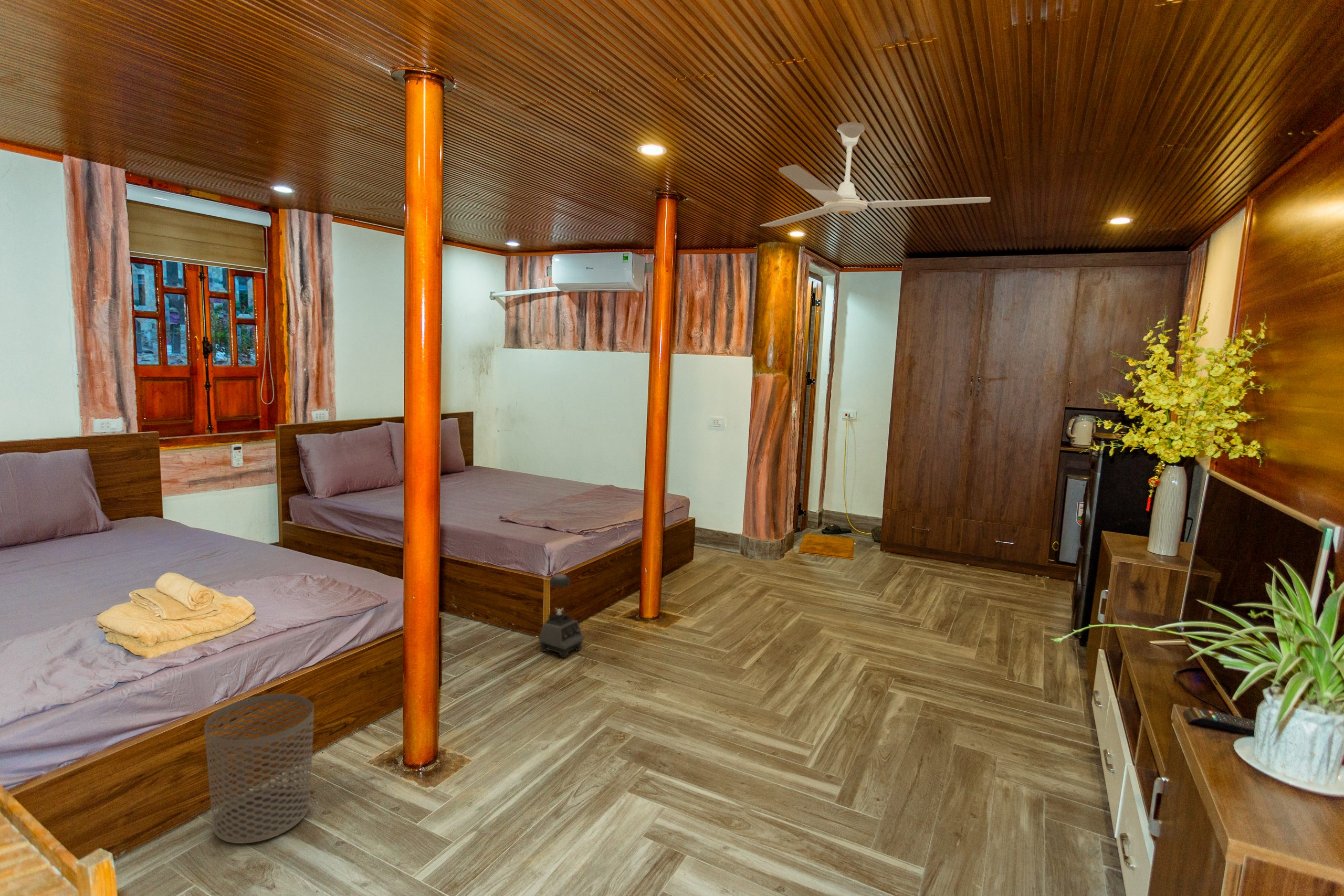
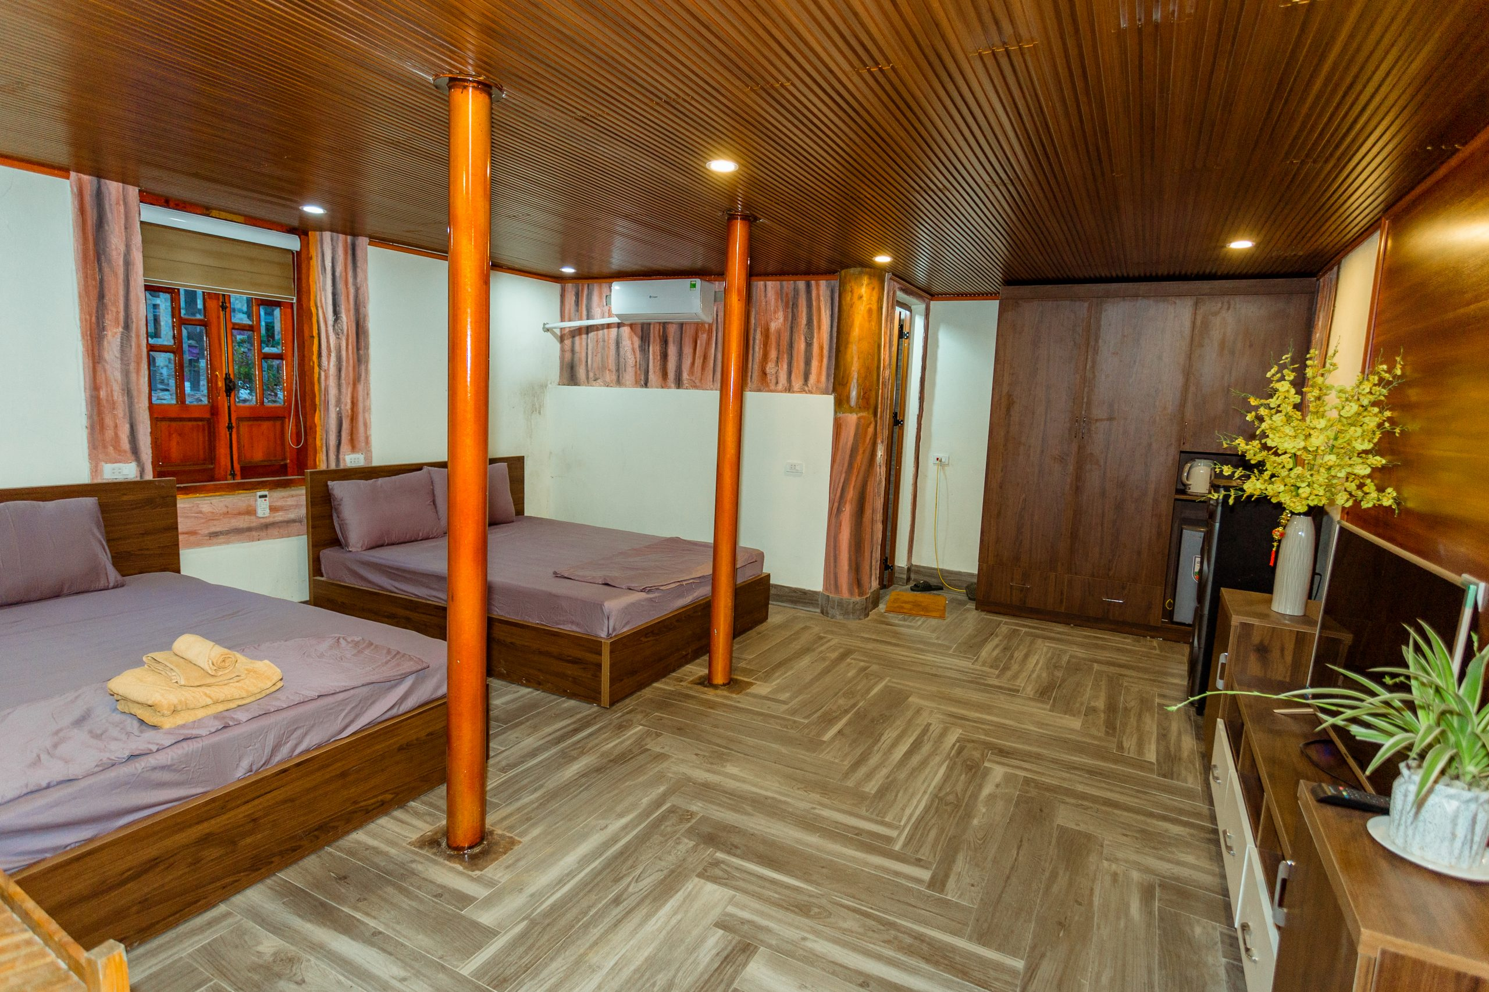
- ceiling fan [759,122,991,227]
- waste bin [204,693,314,844]
- blender [538,573,585,658]
